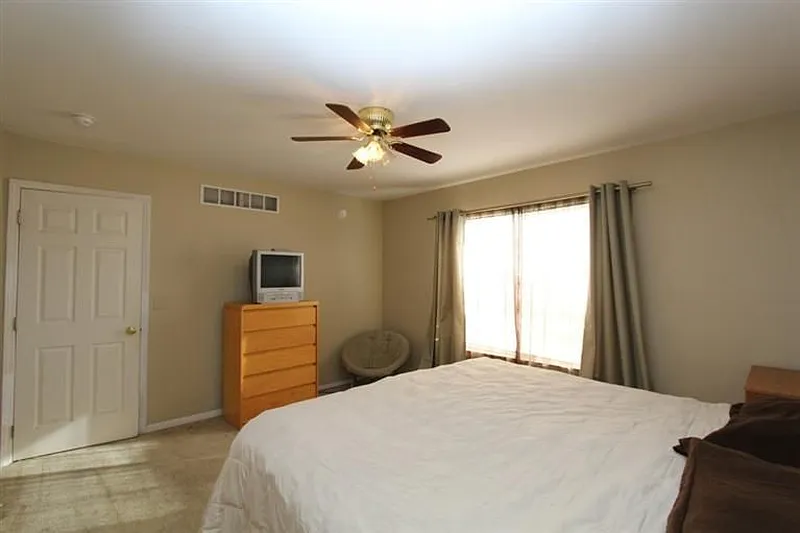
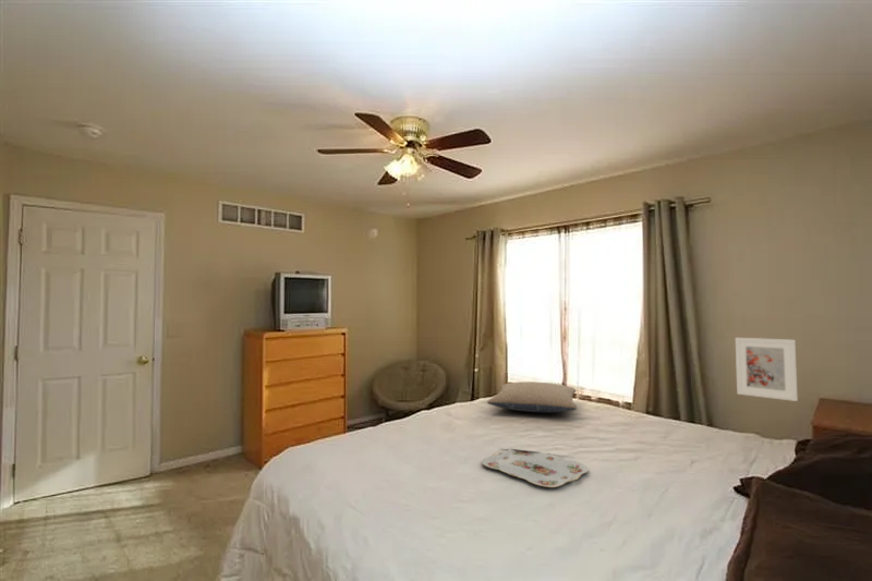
+ serving tray [481,448,590,488]
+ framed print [735,337,799,402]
+ pillow [486,380,578,414]
